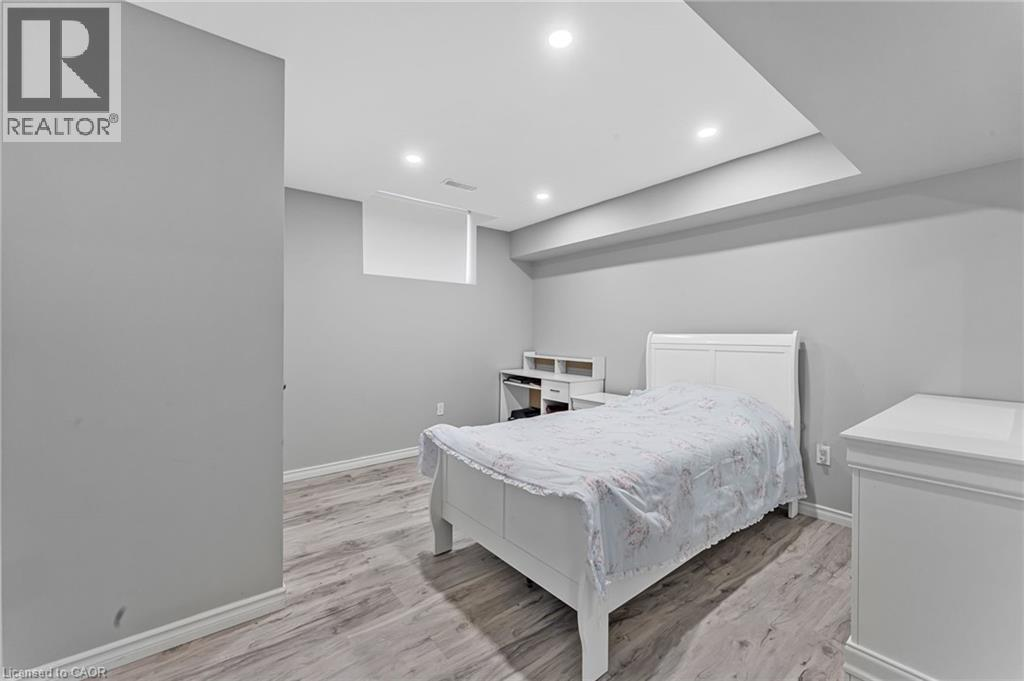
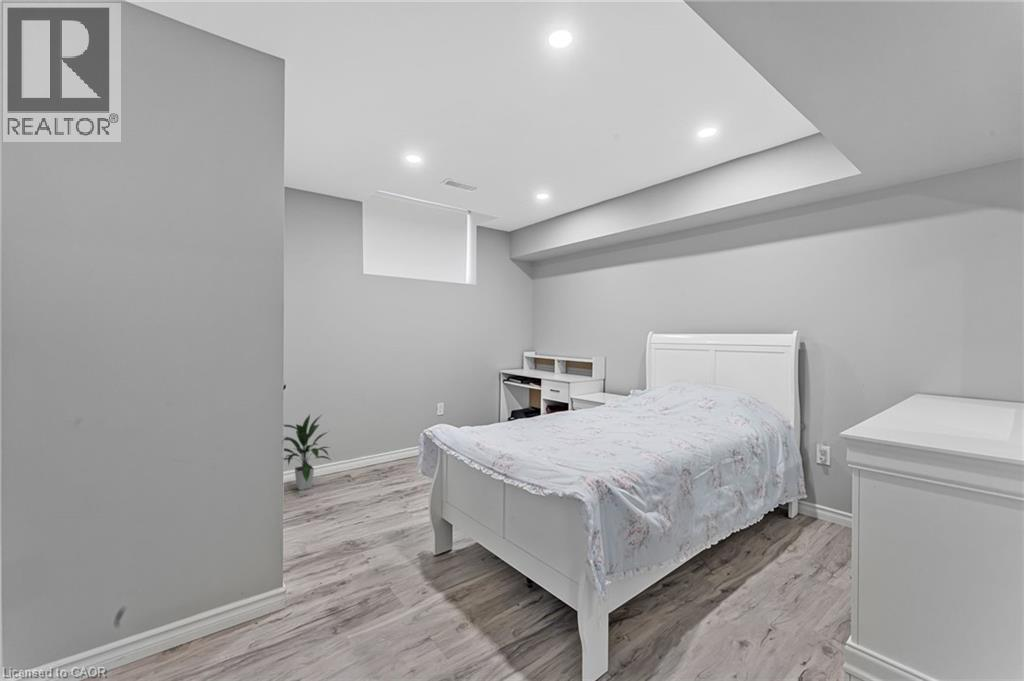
+ indoor plant [283,413,332,491]
